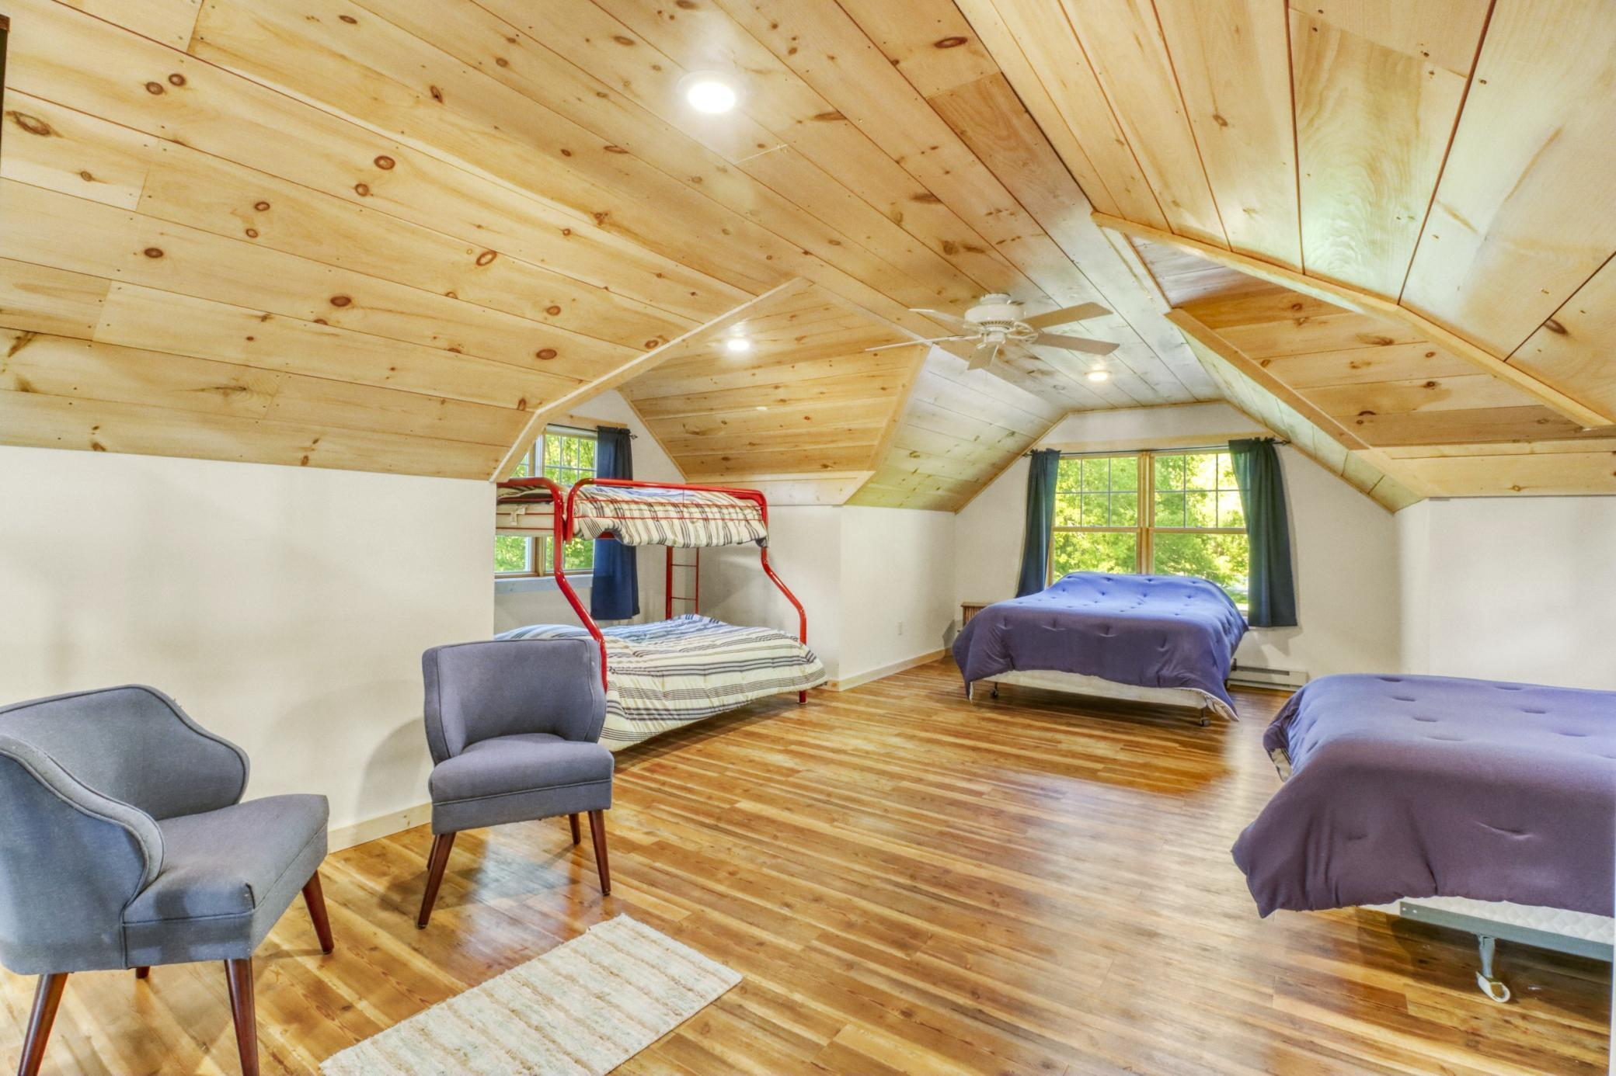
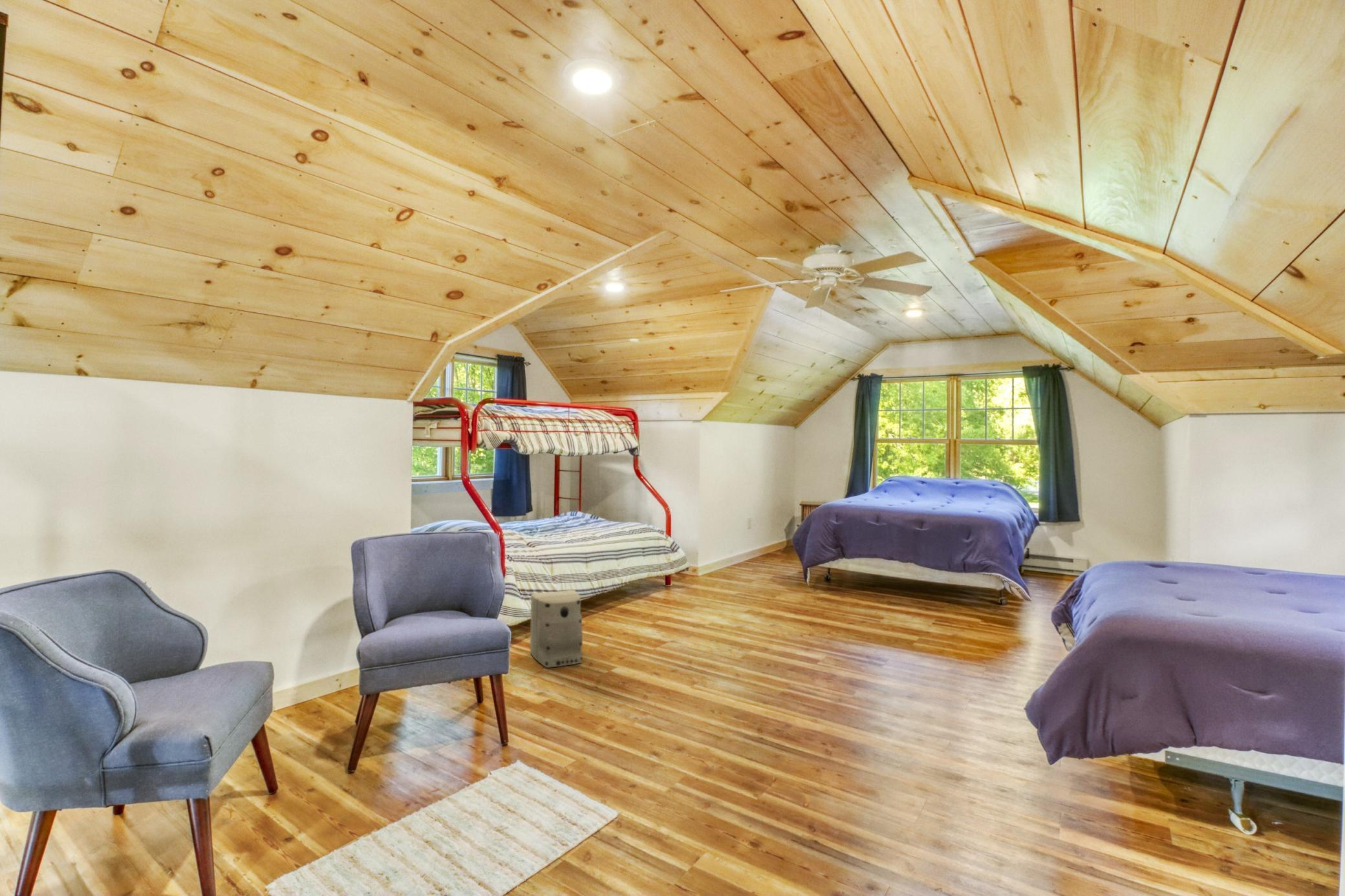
+ speaker [530,589,583,668]
